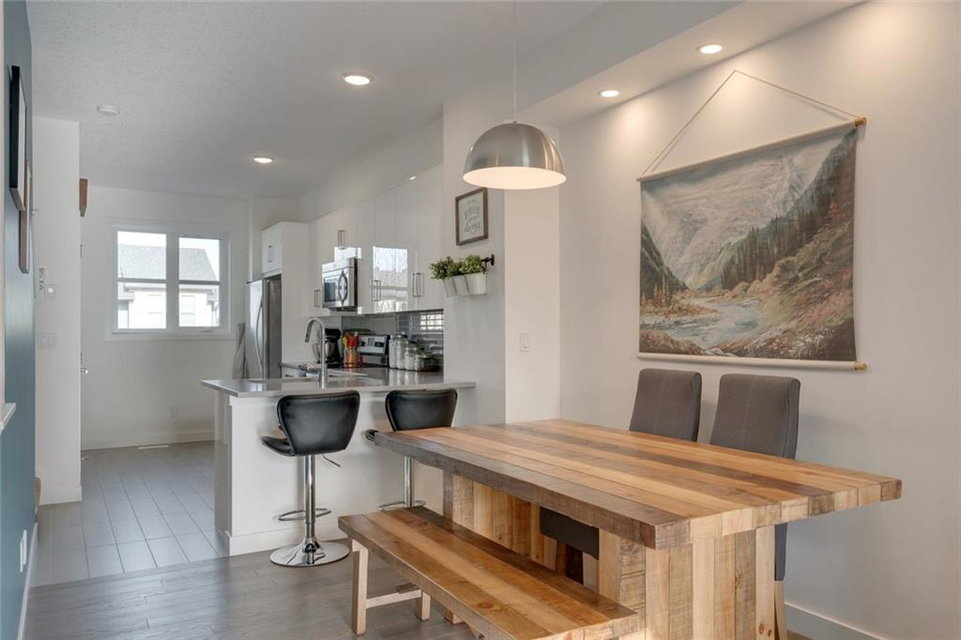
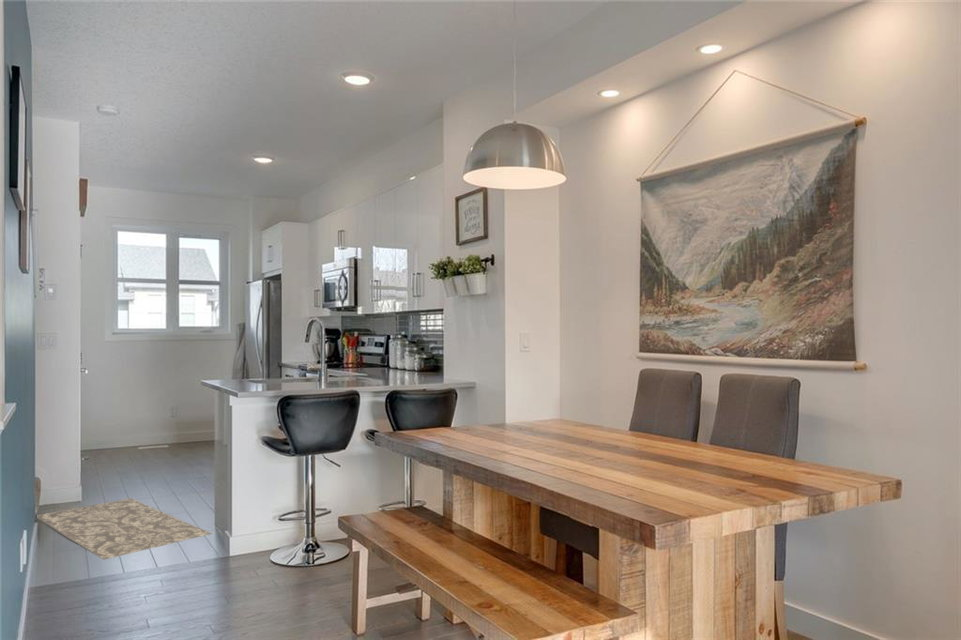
+ rug [36,497,214,561]
